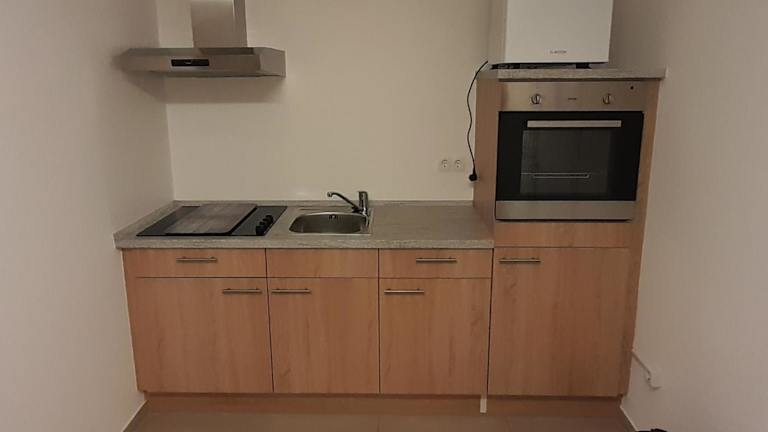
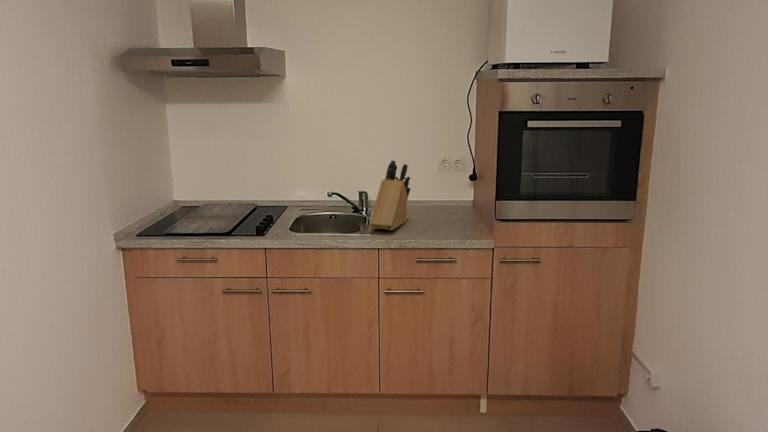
+ knife block [368,159,411,231]
